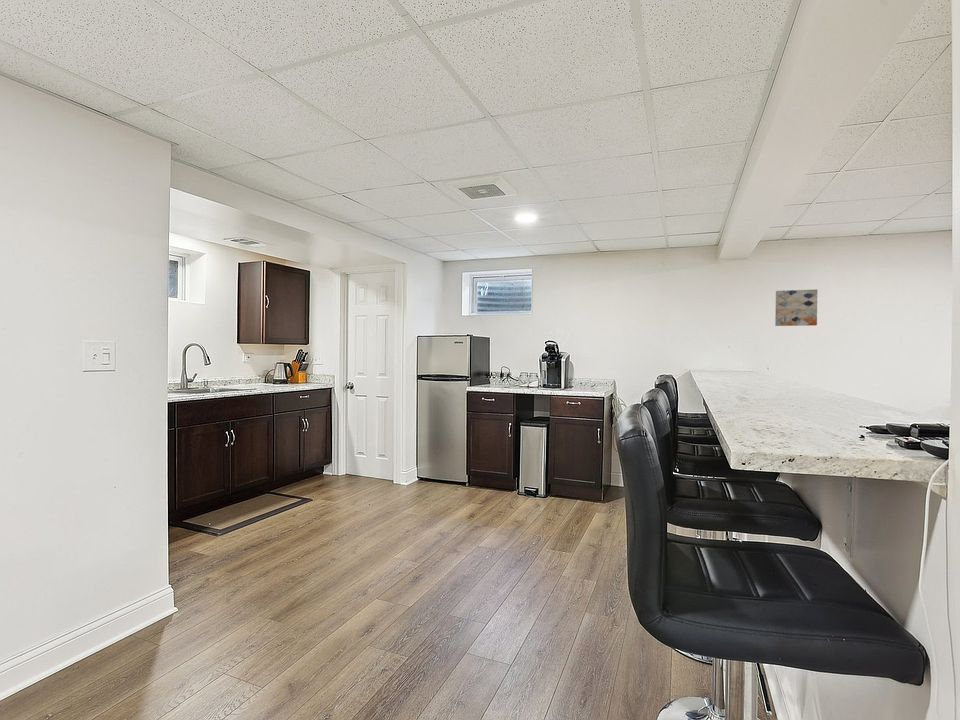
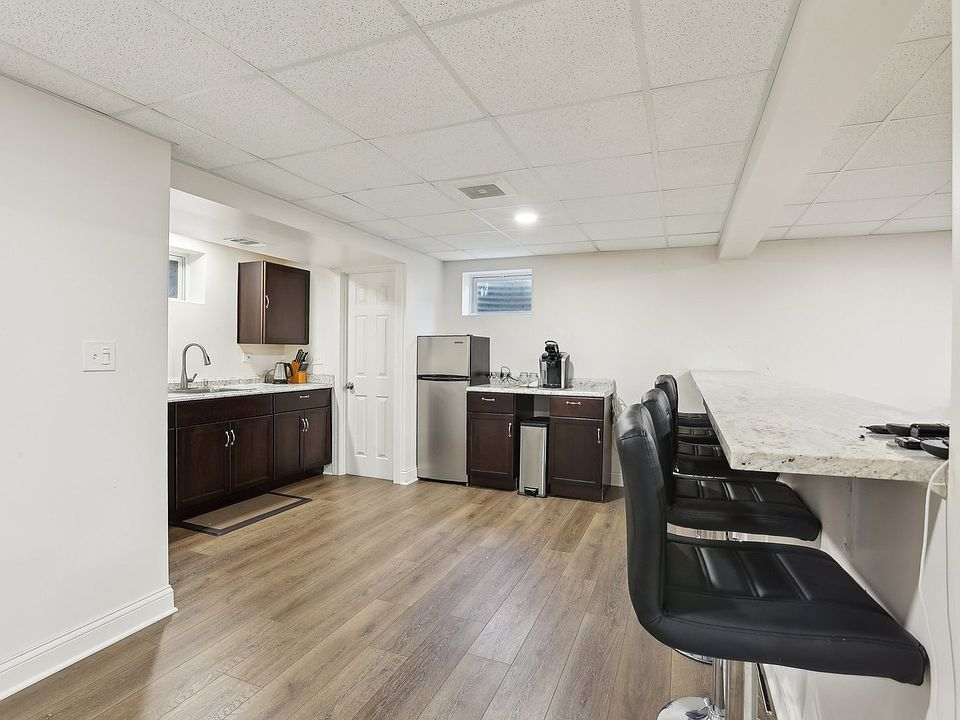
- wall art [774,288,818,327]
